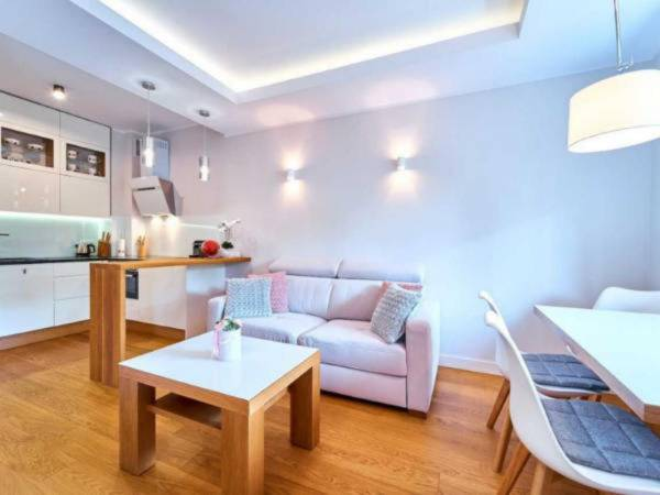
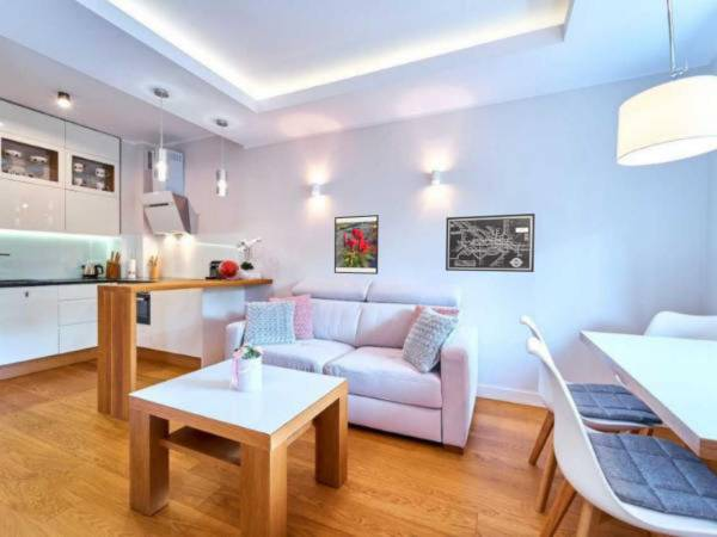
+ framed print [333,214,380,276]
+ wall art [445,212,537,273]
